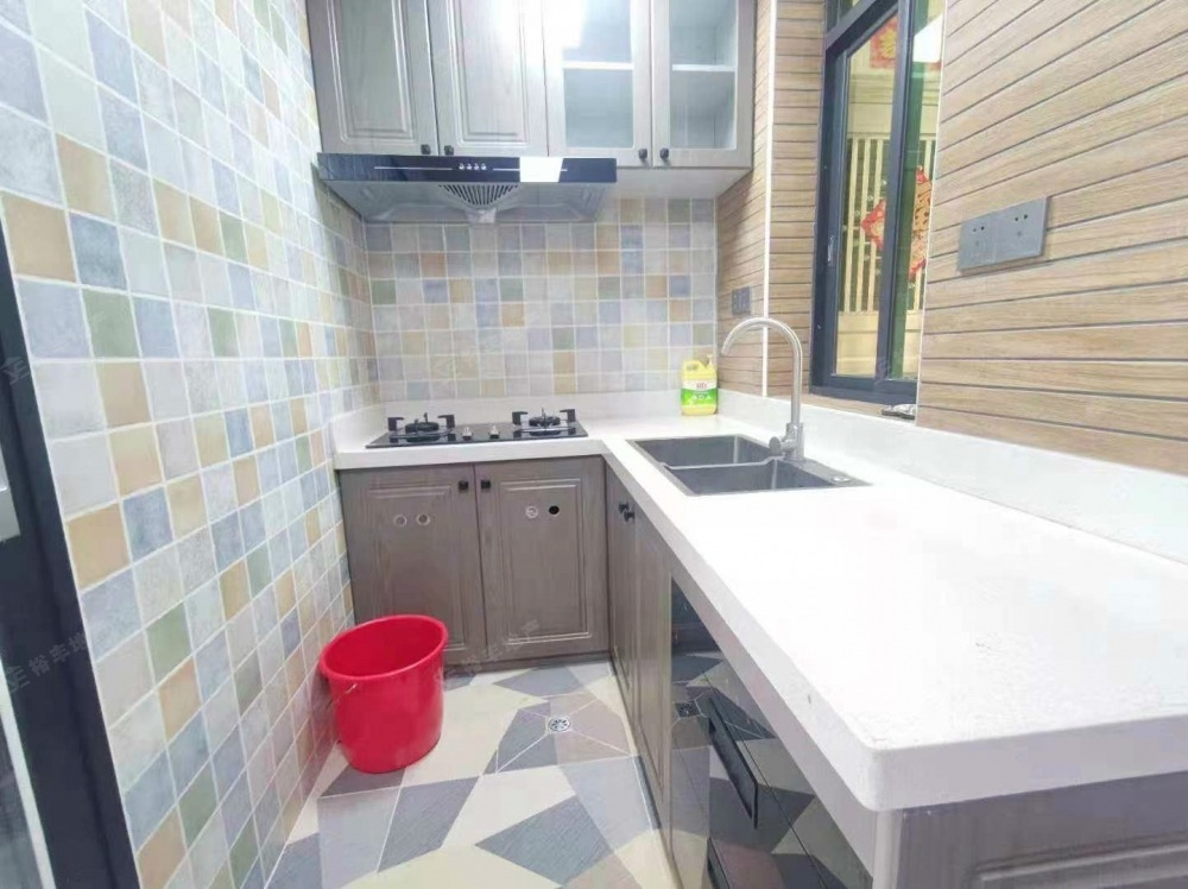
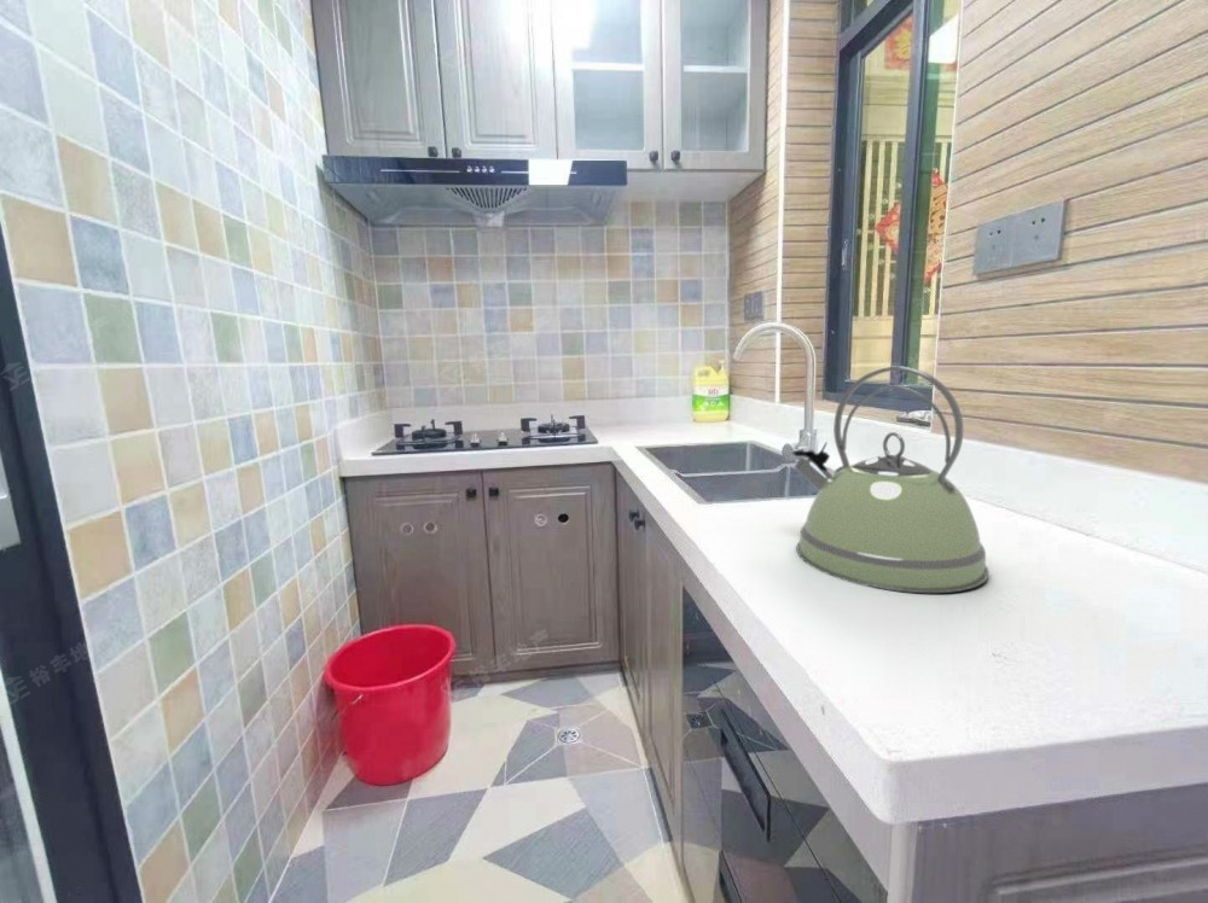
+ kettle [791,365,989,594]
